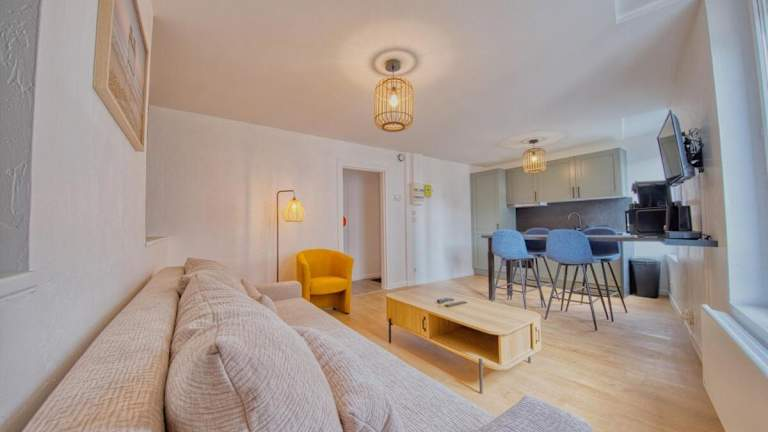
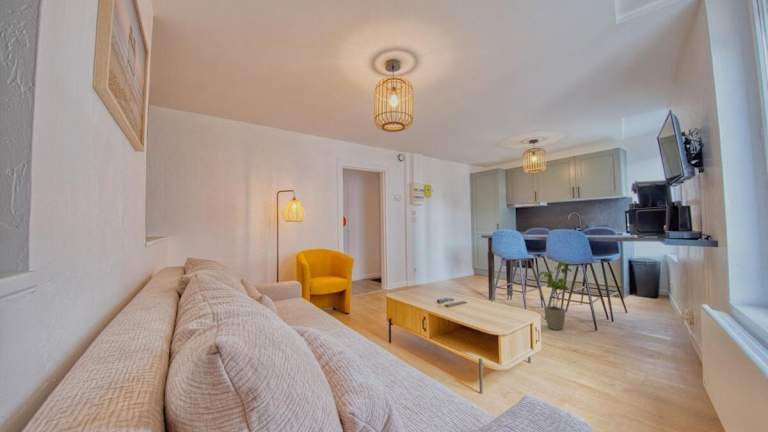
+ house plant [537,259,580,331]
